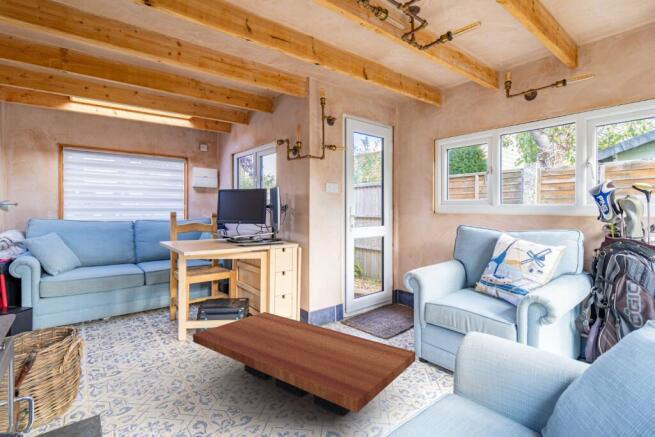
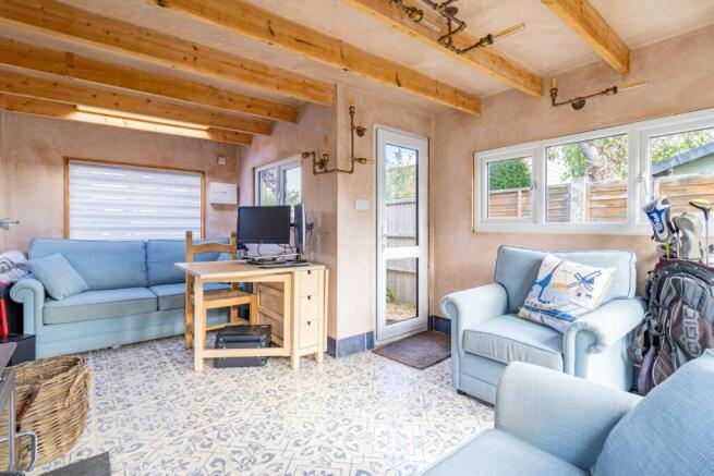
- coffee table [192,311,416,417]
